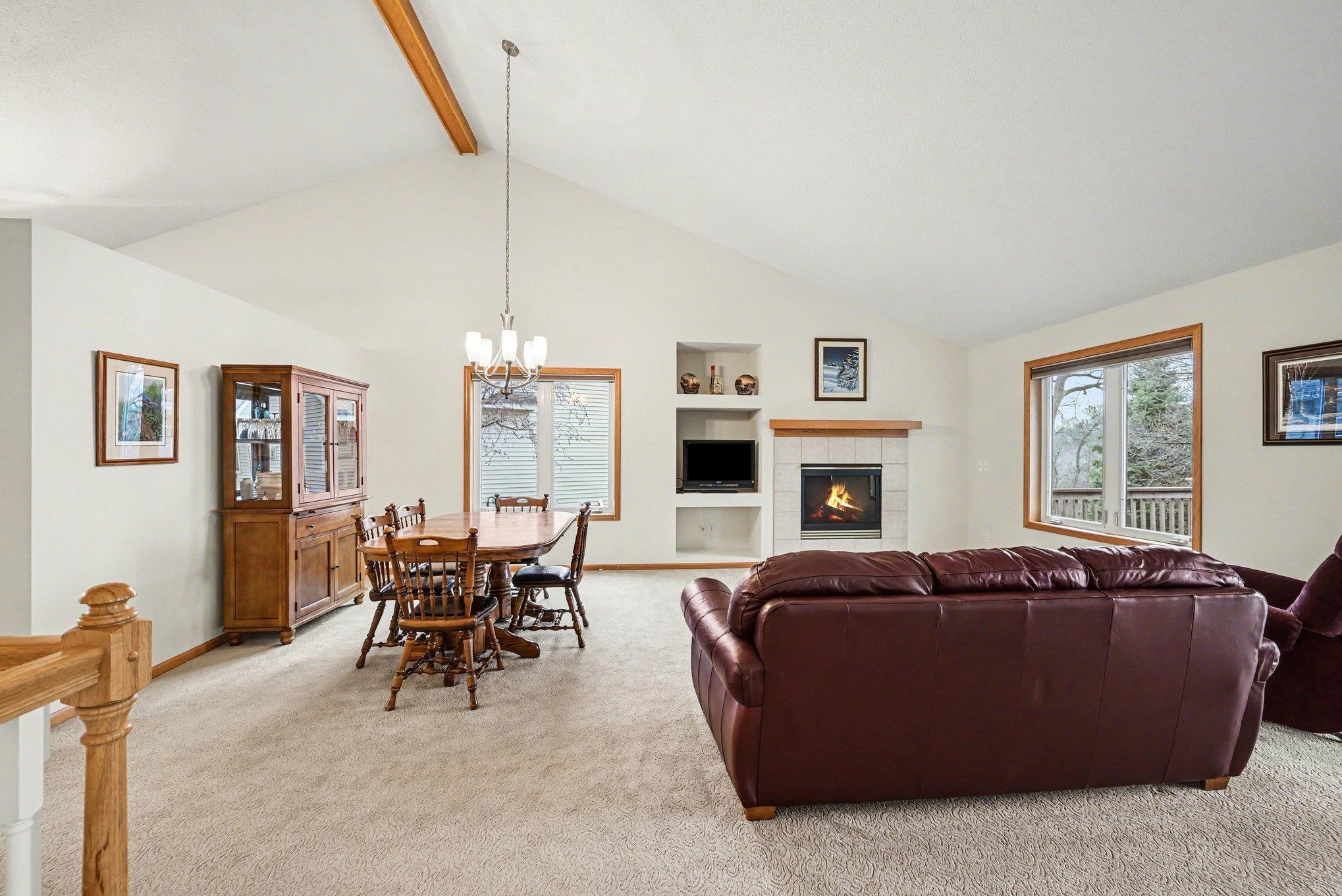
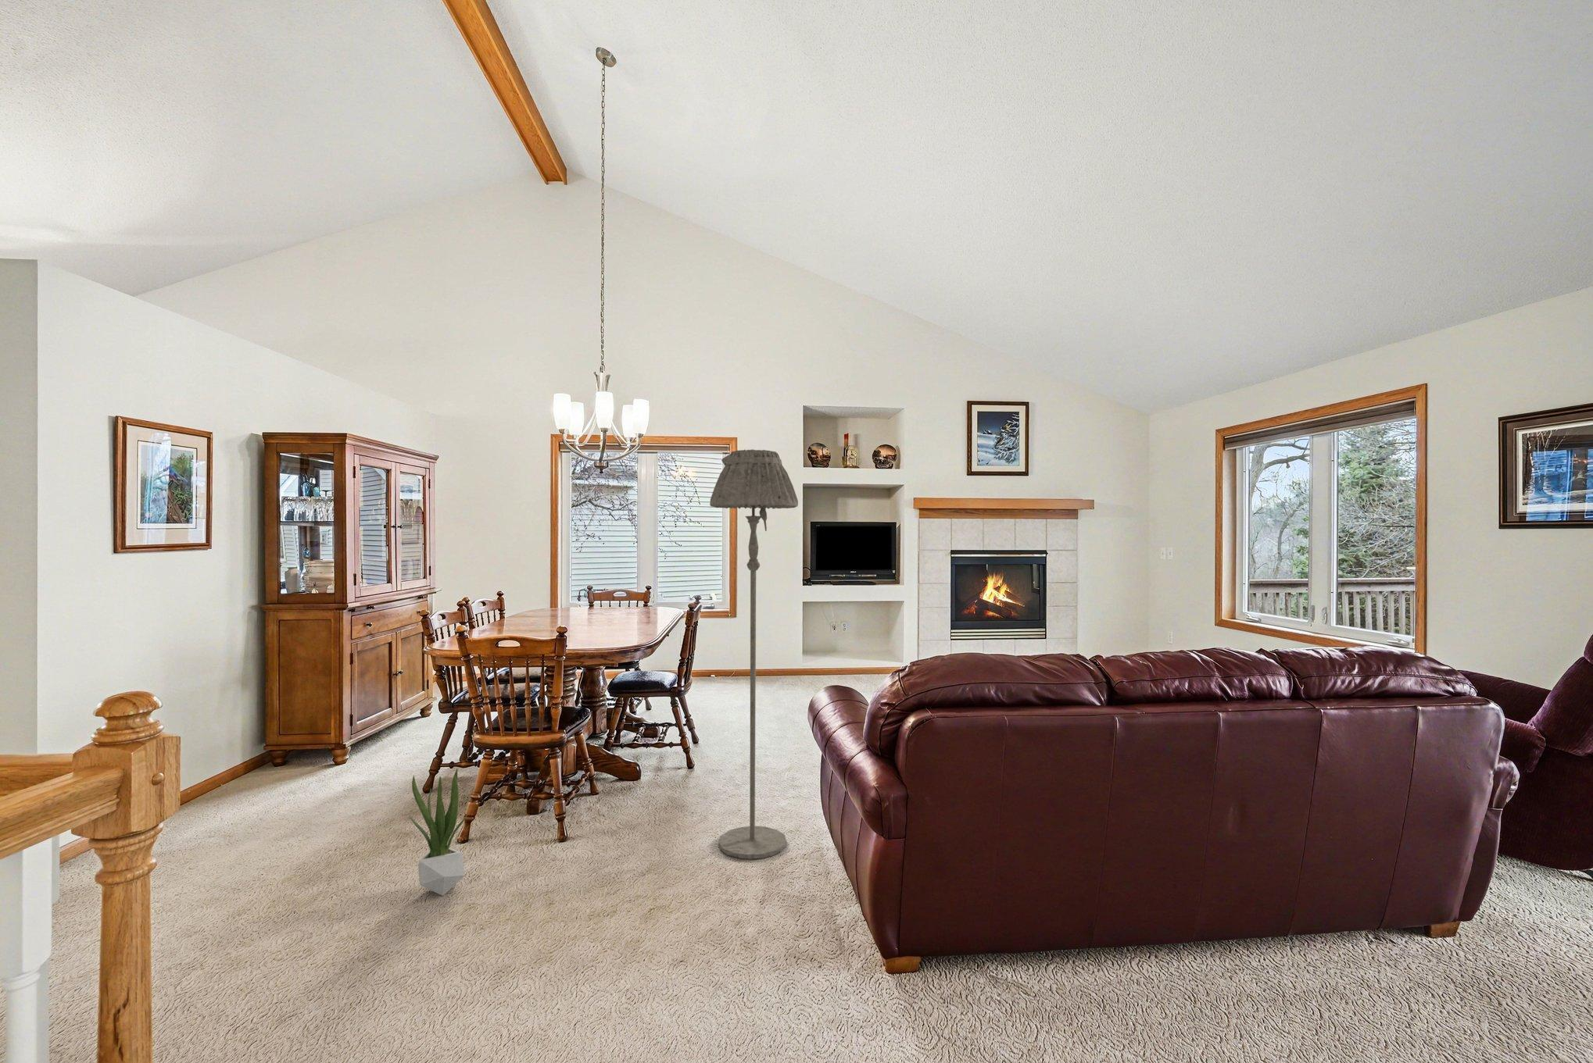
+ floor lamp [709,448,799,860]
+ potted plant [408,768,470,897]
